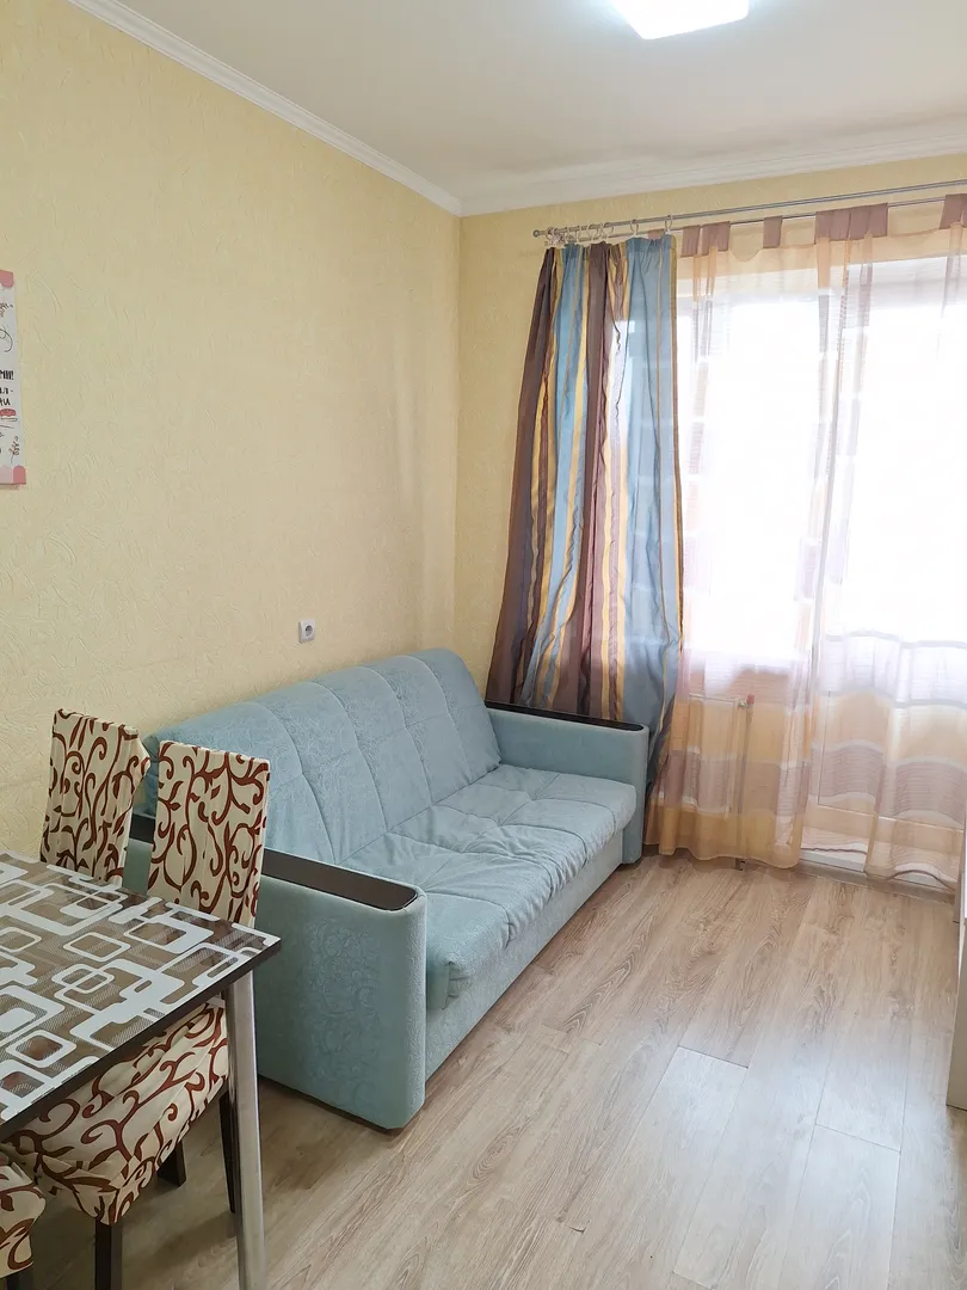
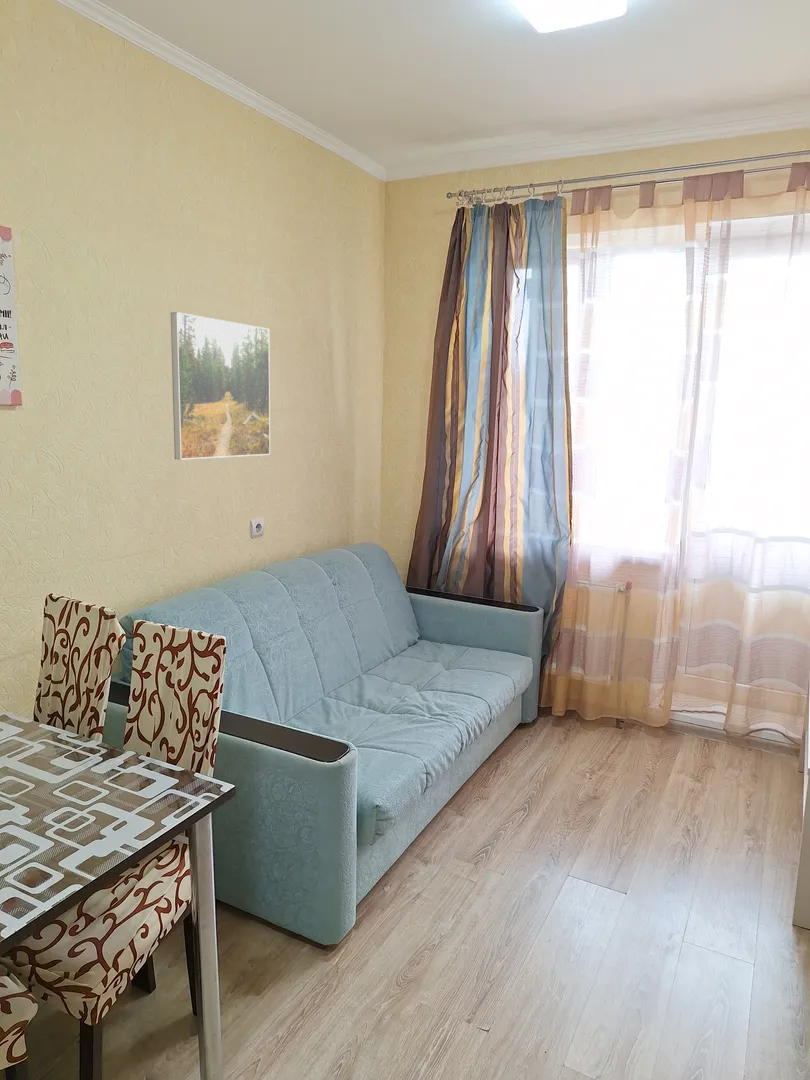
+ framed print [170,311,271,461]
